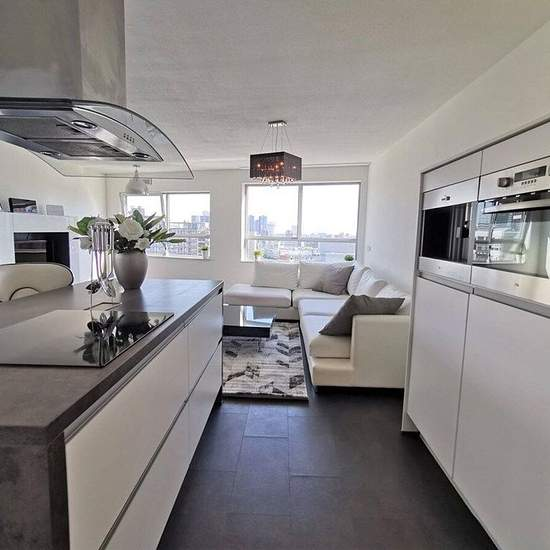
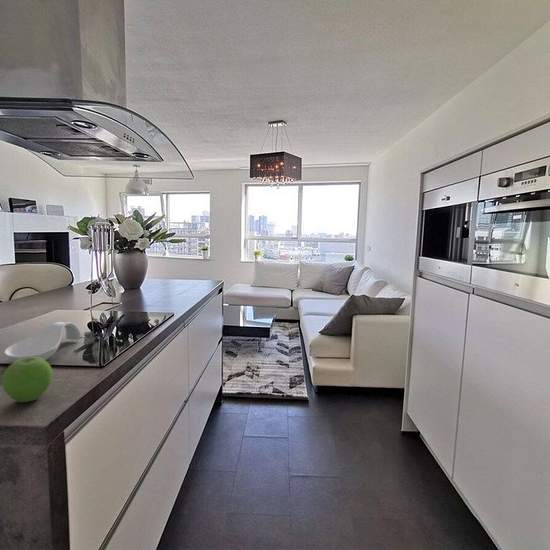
+ spoon rest [3,321,82,363]
+ fruit [1,358,54,403]
